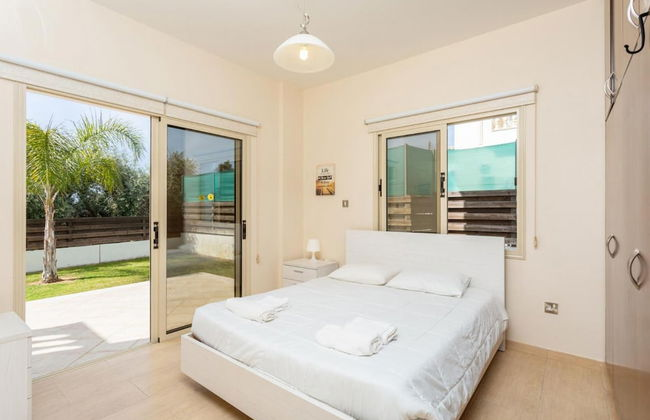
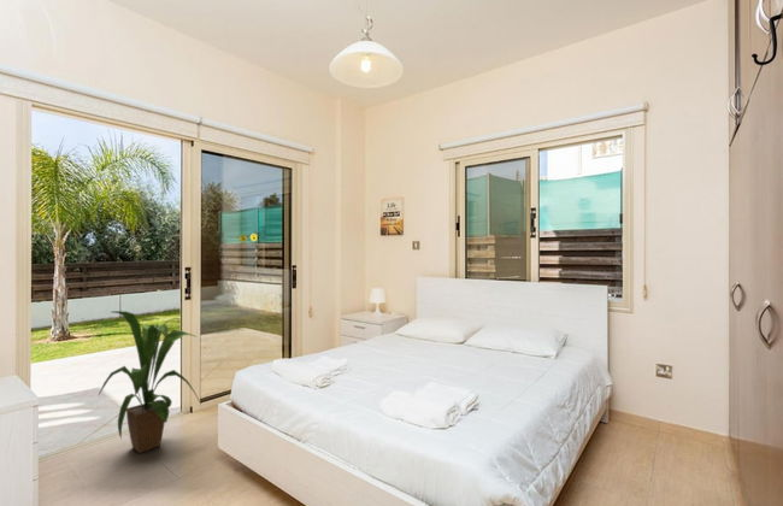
+ house plant [98,310,202,454]
